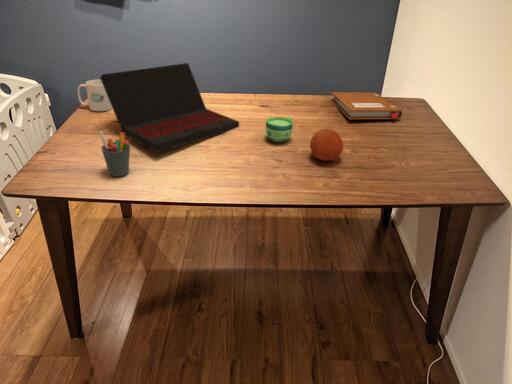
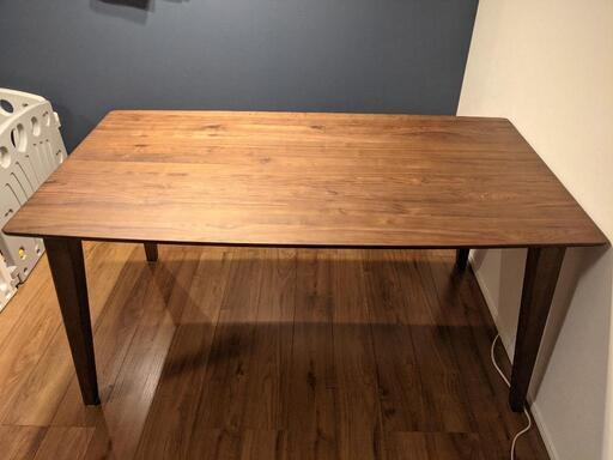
- cup [265,116,294,143]
- fruit [309,128,344,162]
- notebook [330,91,403,120]
- laptop [99,62,240,154]
- mug [77,79,113,112]
- pen holder [98,130,131,178]
